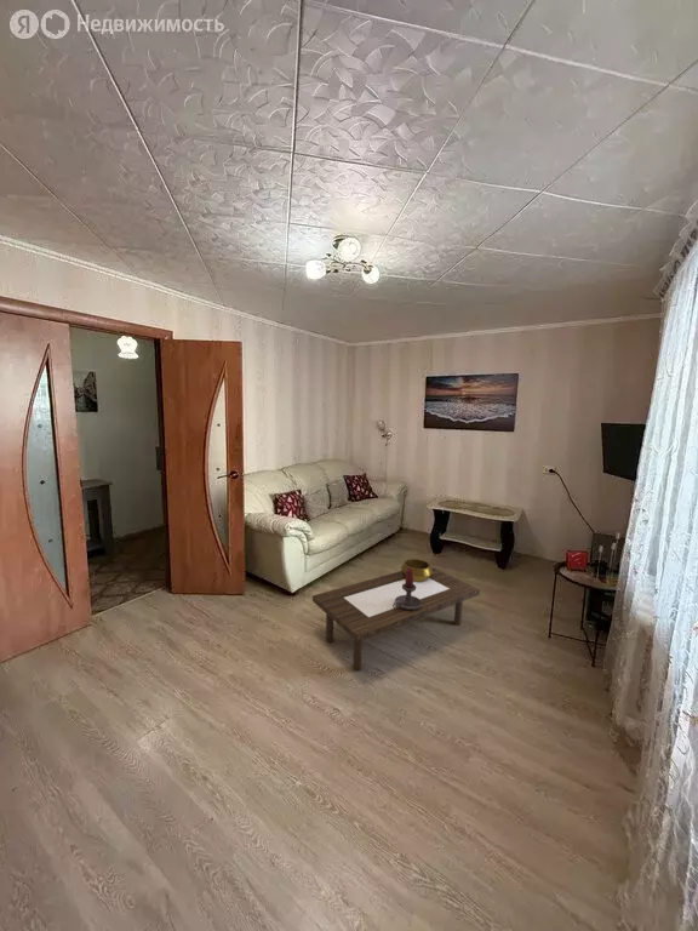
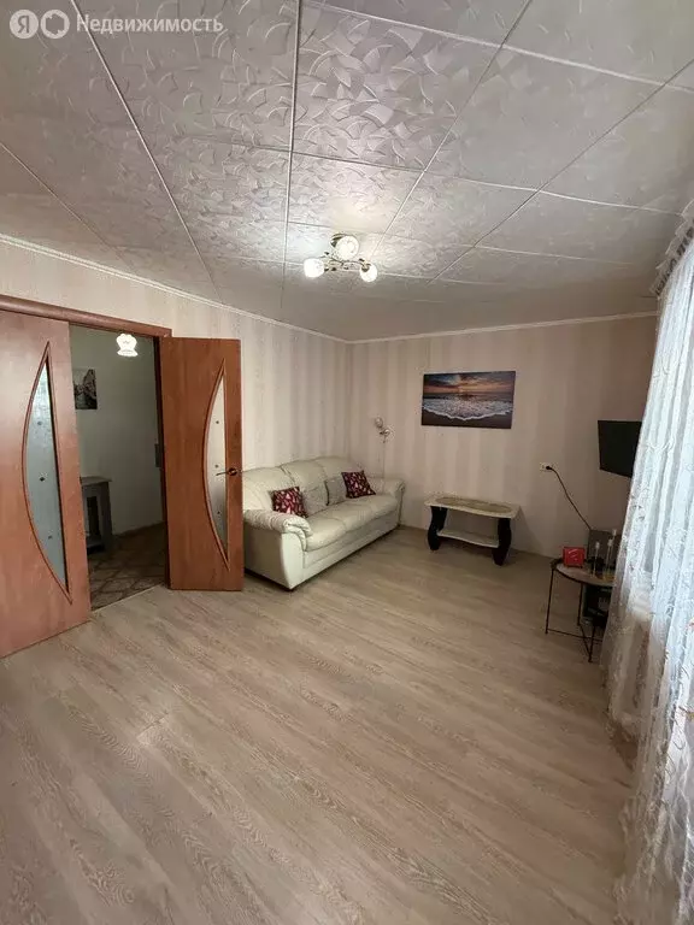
- candle holder [393,569,422,610]
- coffee table [311,566,481,672]
- decorative bowl [400,558,433,582]
